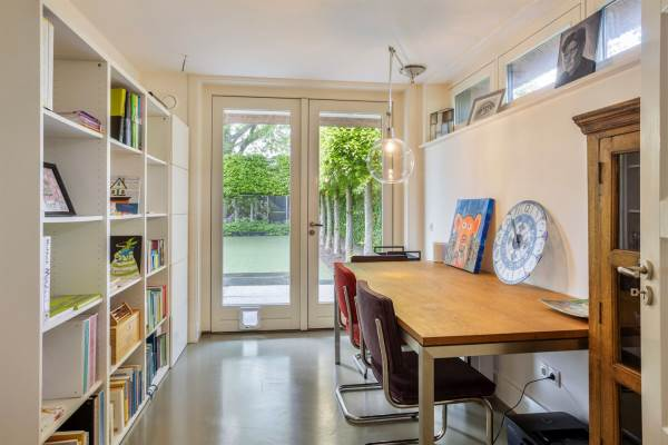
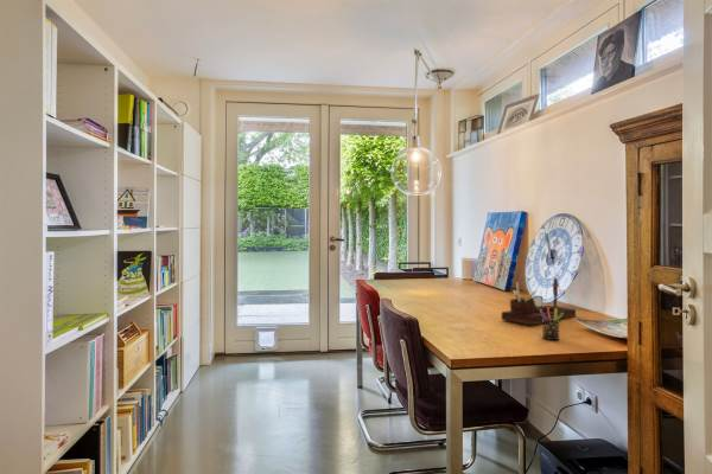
+ desk organizer [501,276,577,326]
+ pen holder [540,307,564,341]
